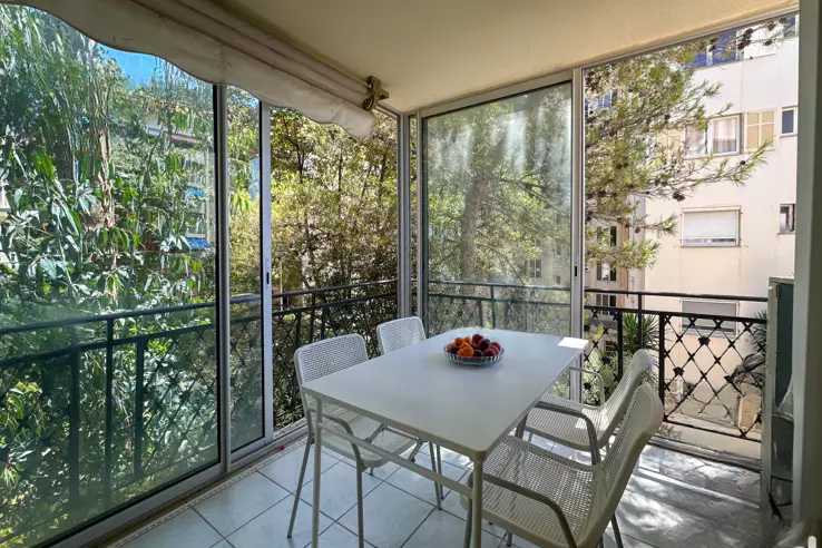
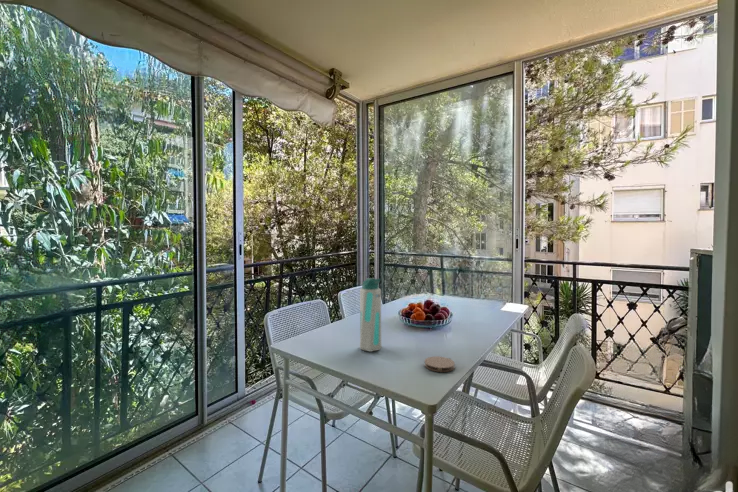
+ coaster [424,355,456,373]
+ water bottle [359,277,382,353]
